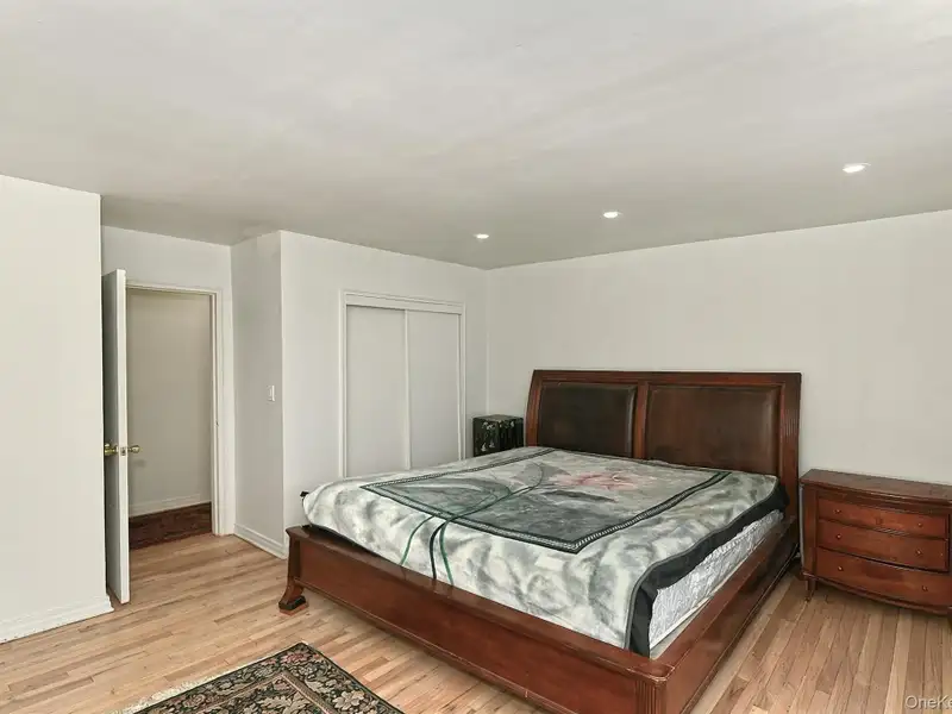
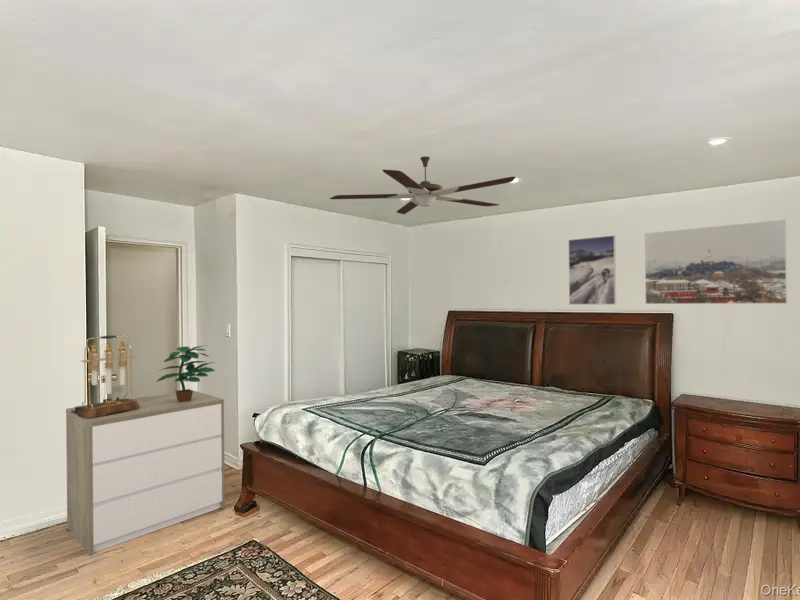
+ ceiling fan [328,155,516,215]
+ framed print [567,234,617,306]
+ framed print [644,219,788,305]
+ dresser [65,389,226,557]
+ potted plant [155,344,216,402]
+ table lamp [71,335,140,418]
